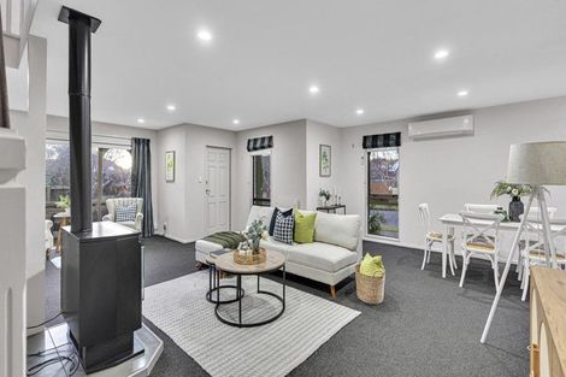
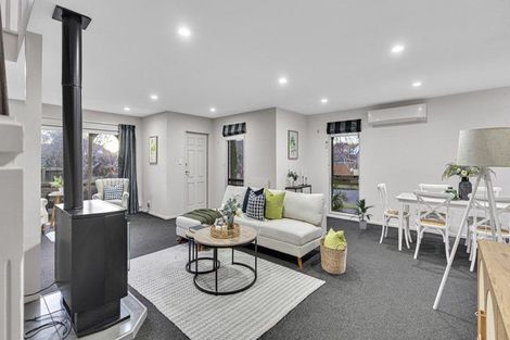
+ indoor plant [349,198,377,230]
